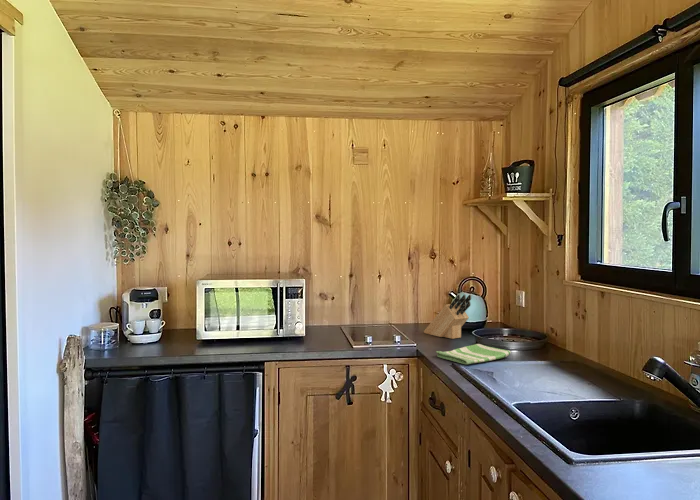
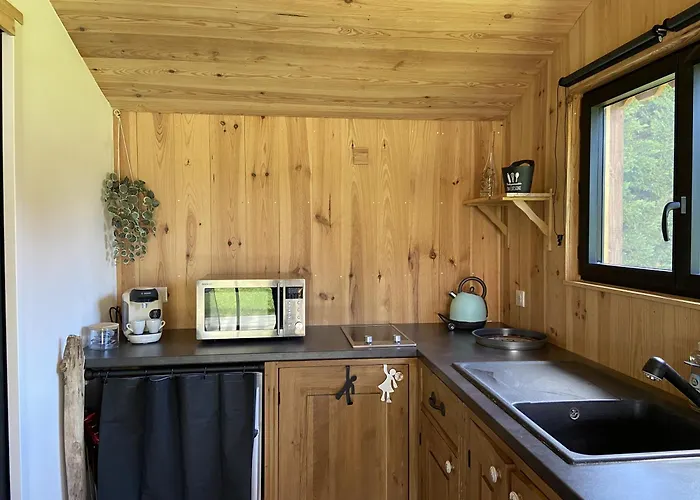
- dish towel [435,343,512,365]
- knife block [423,294,472,340]
